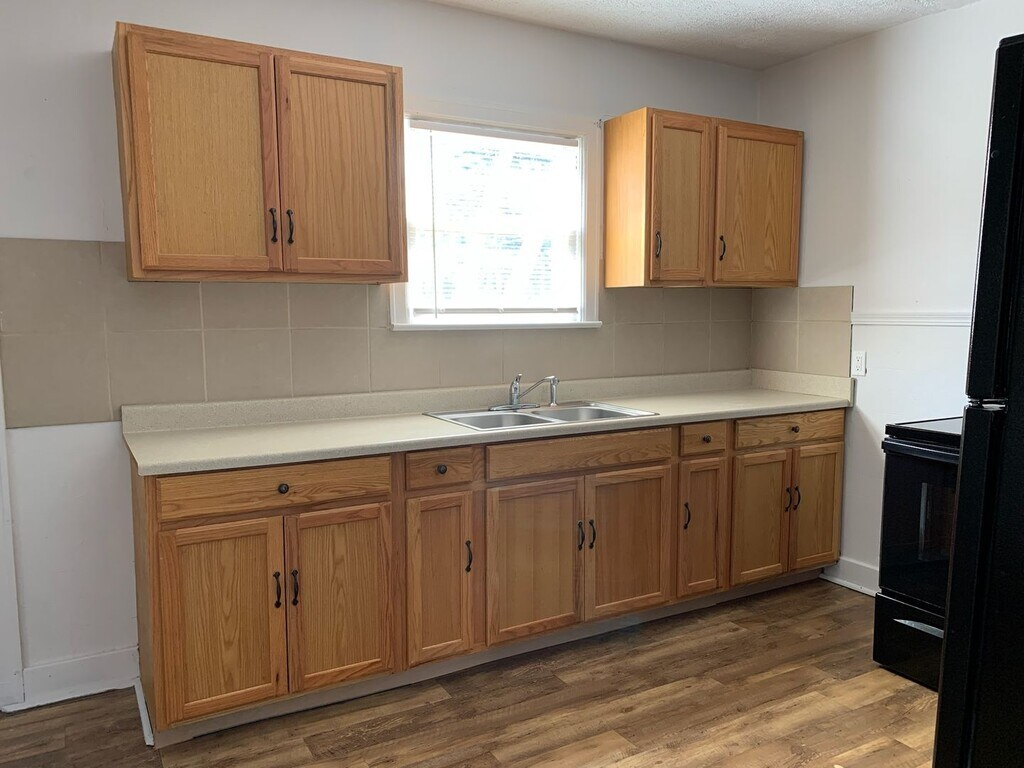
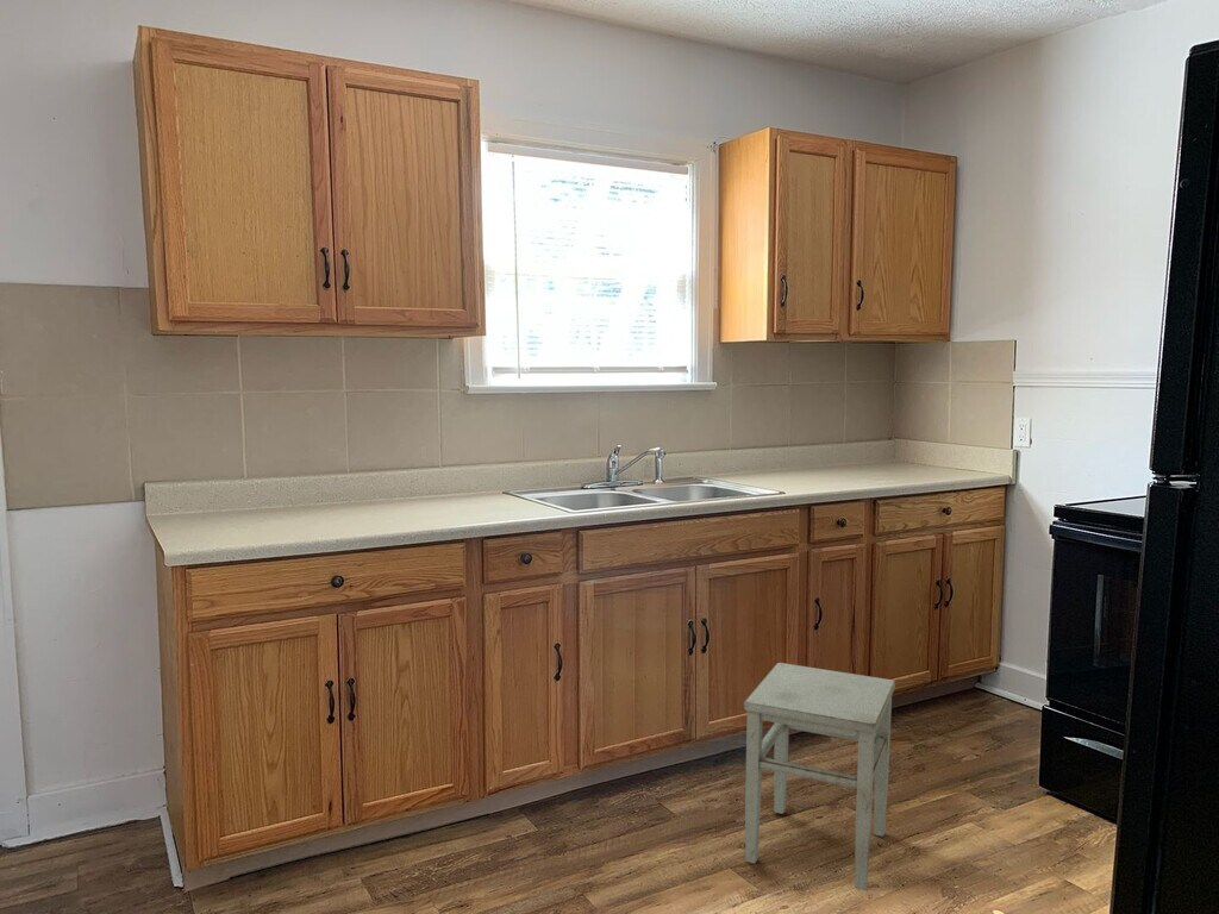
+ stool [743,662,896,891]
